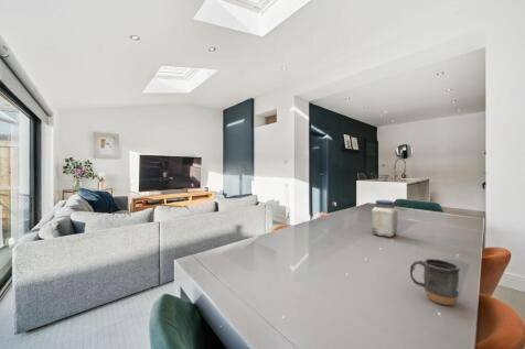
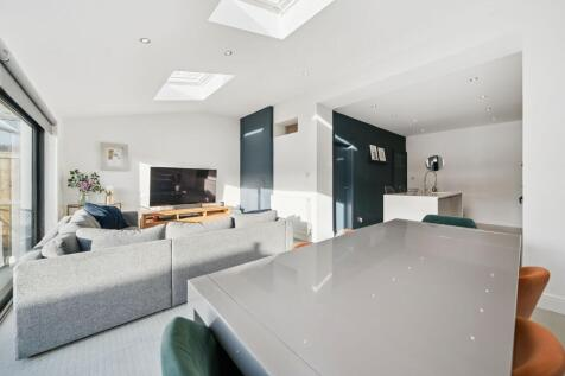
- jar [371,199,398,238]
- mug [409,257,461,306]
